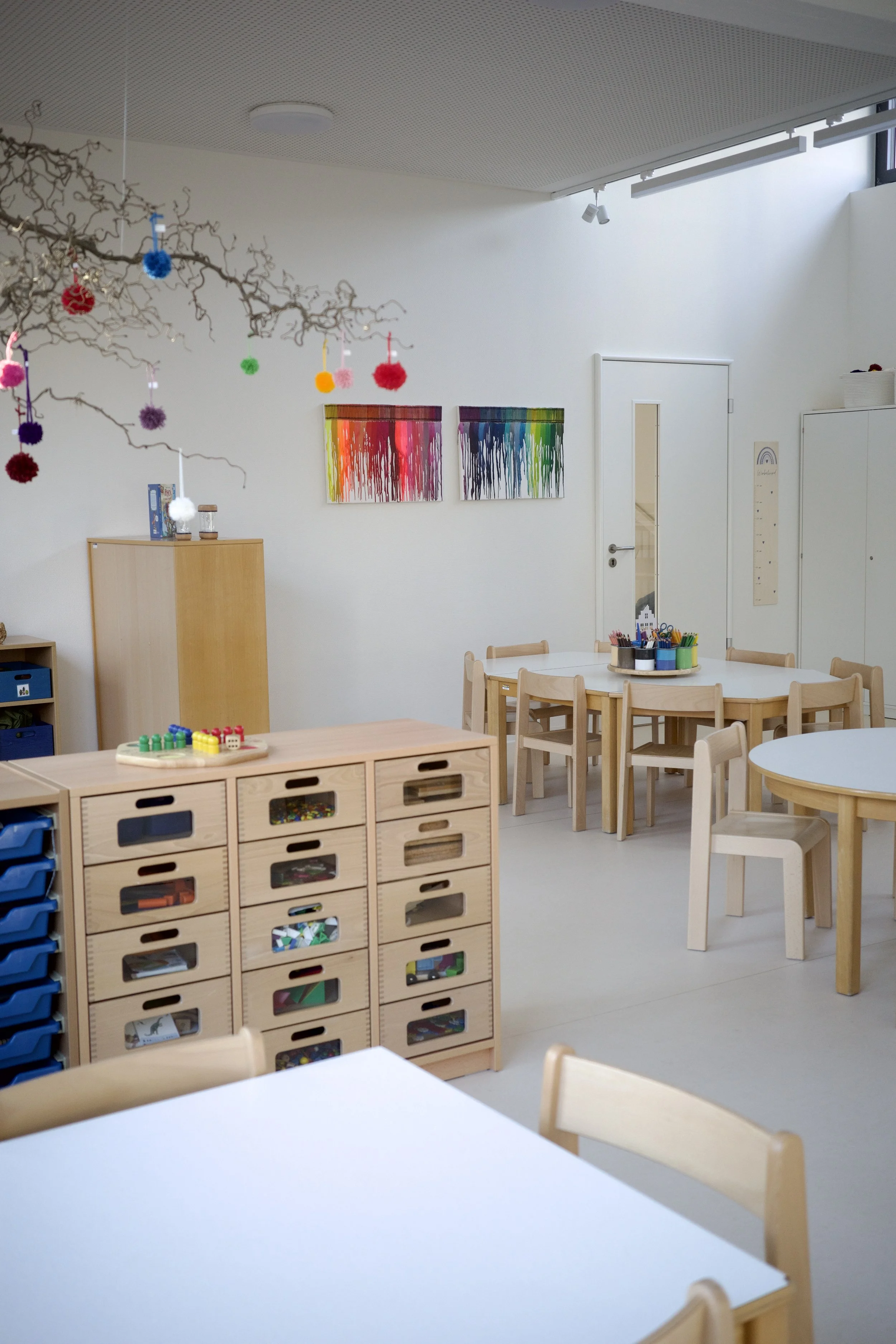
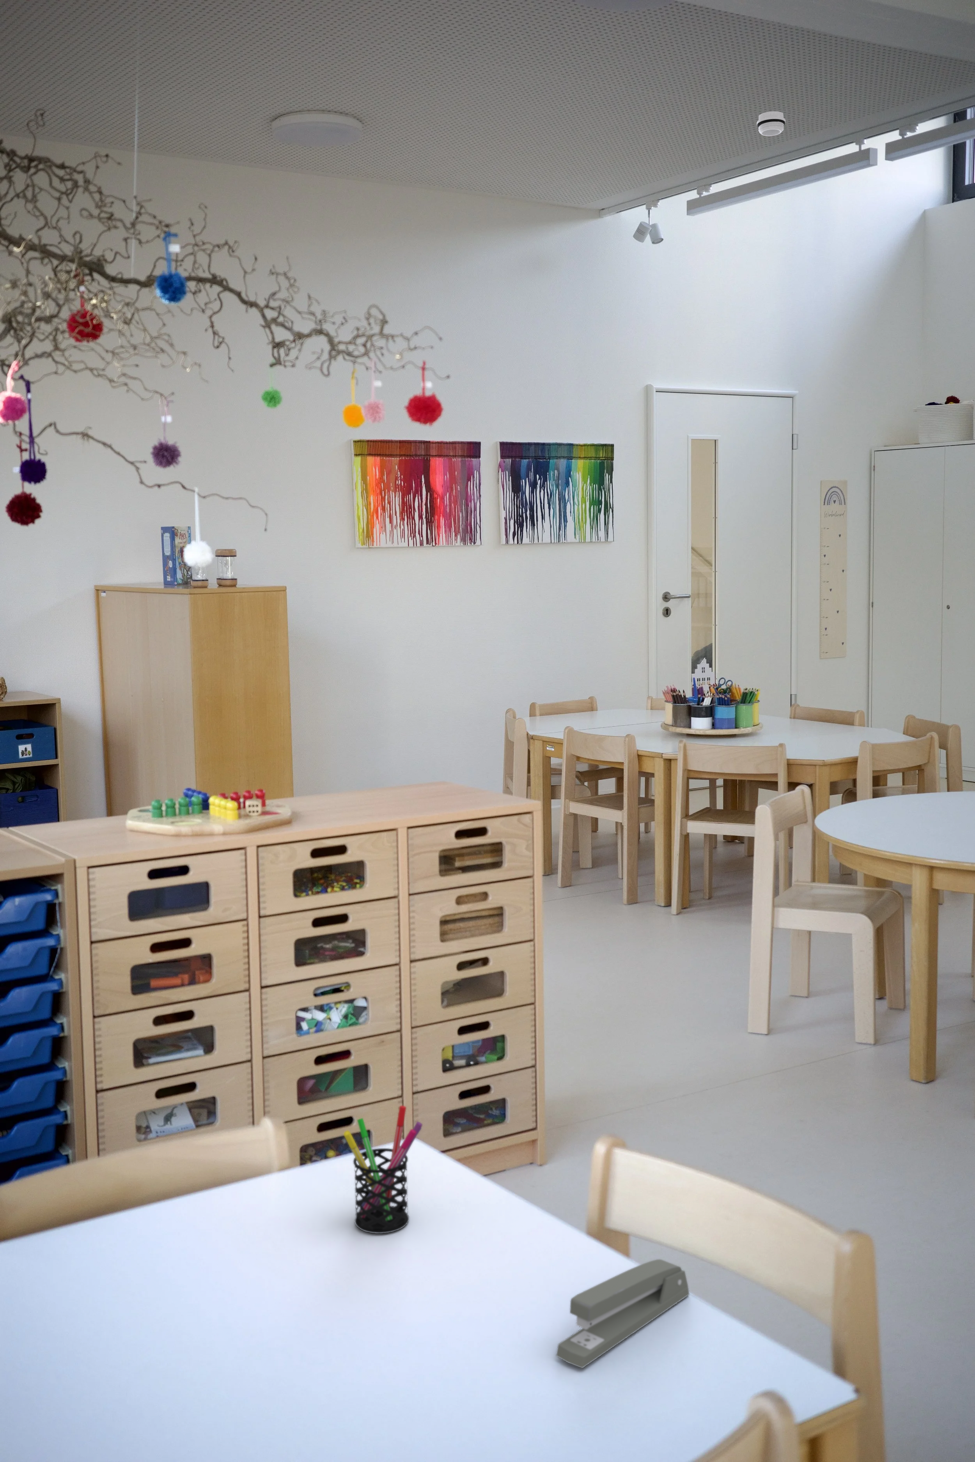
+ pen holder [343,1105,423,1234]
+ stapler [556,1259,690,1368]
+ smoke detector [756,111,786,136]
